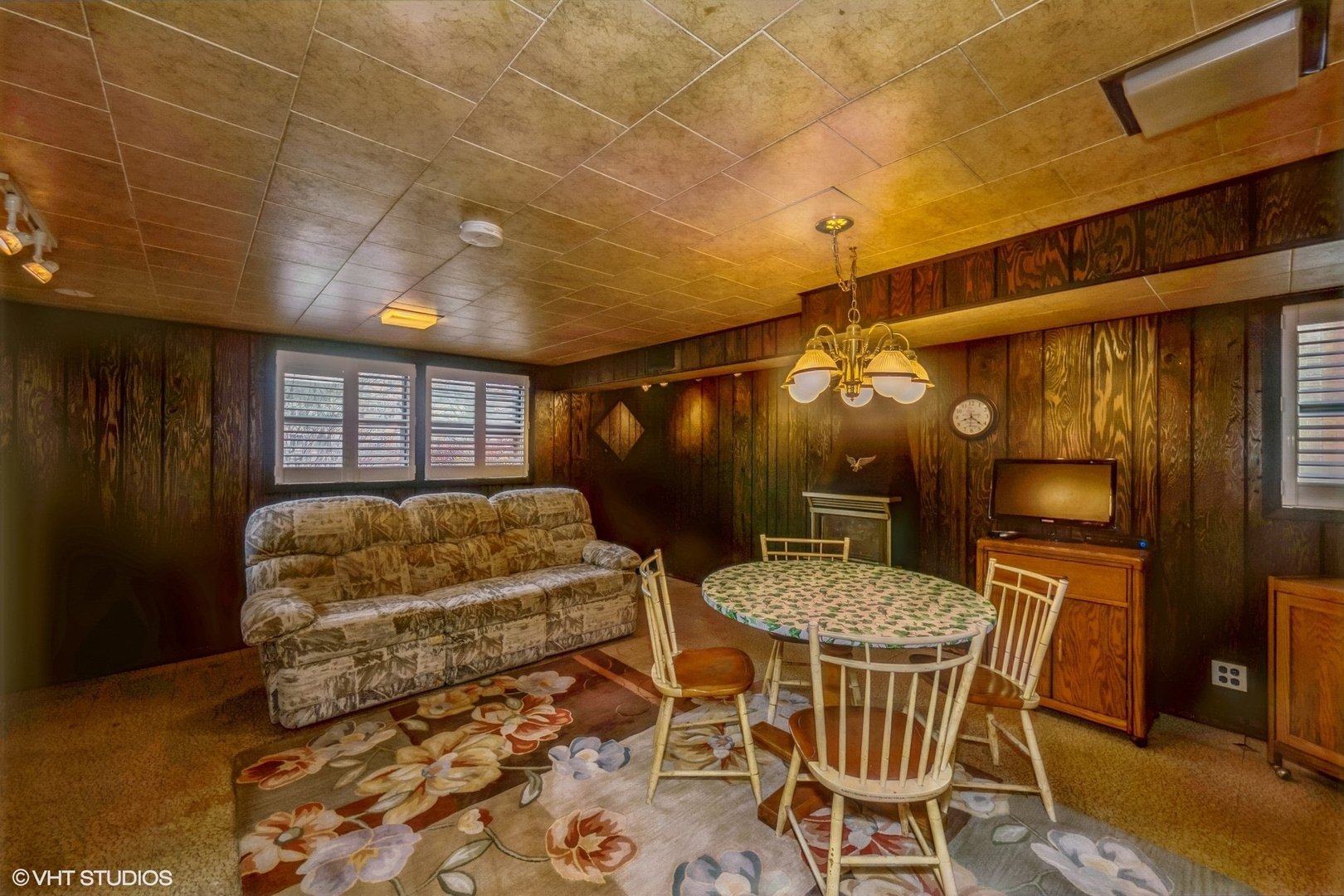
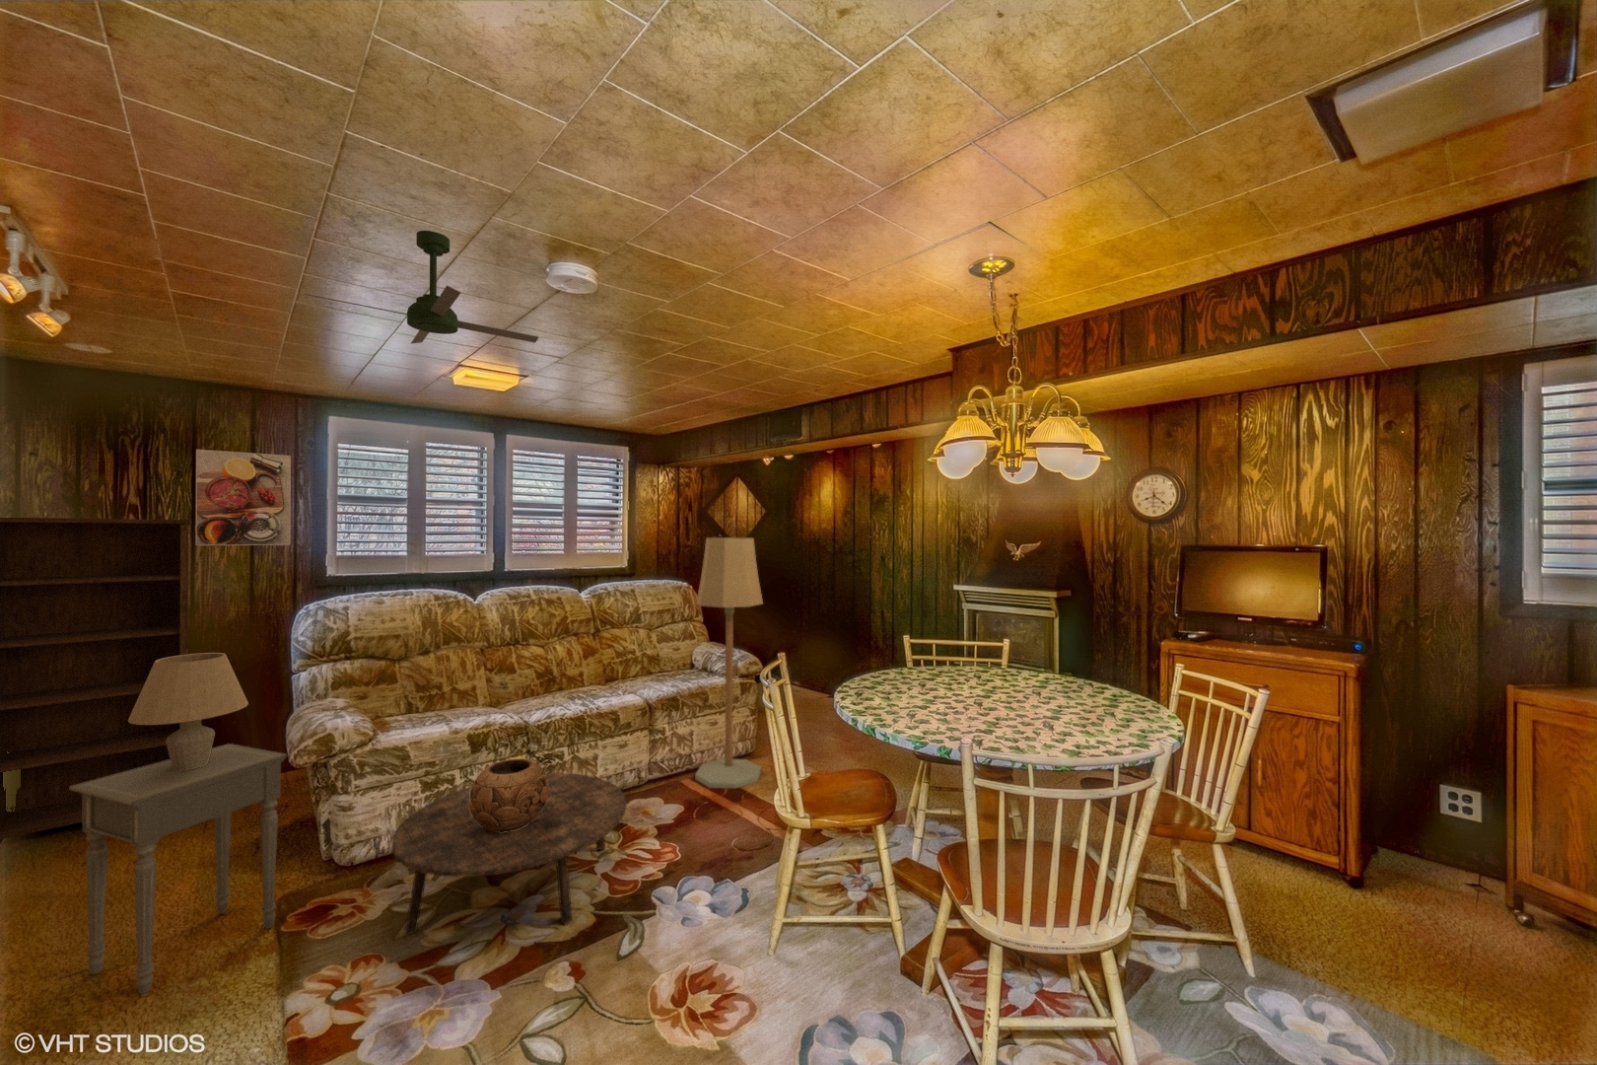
+ side table [70,743,288,995]
+ decorative bowl [469,758,549,832]
+ floor lamp [694,536,764,789]
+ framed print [195,448,292,547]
+ table lamp [128,651,250,771]
+ bookcase [0,517,192,845]
+ coffee table [391,773,627,937]
+ ceiling fan [303,229,539,345]
